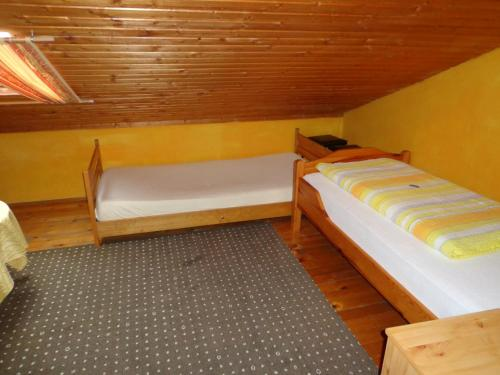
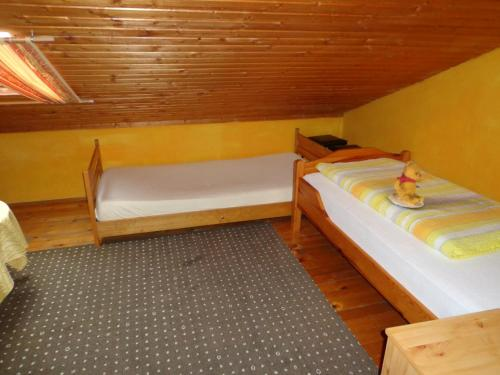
+ teddy bear [387,158,425,209]
